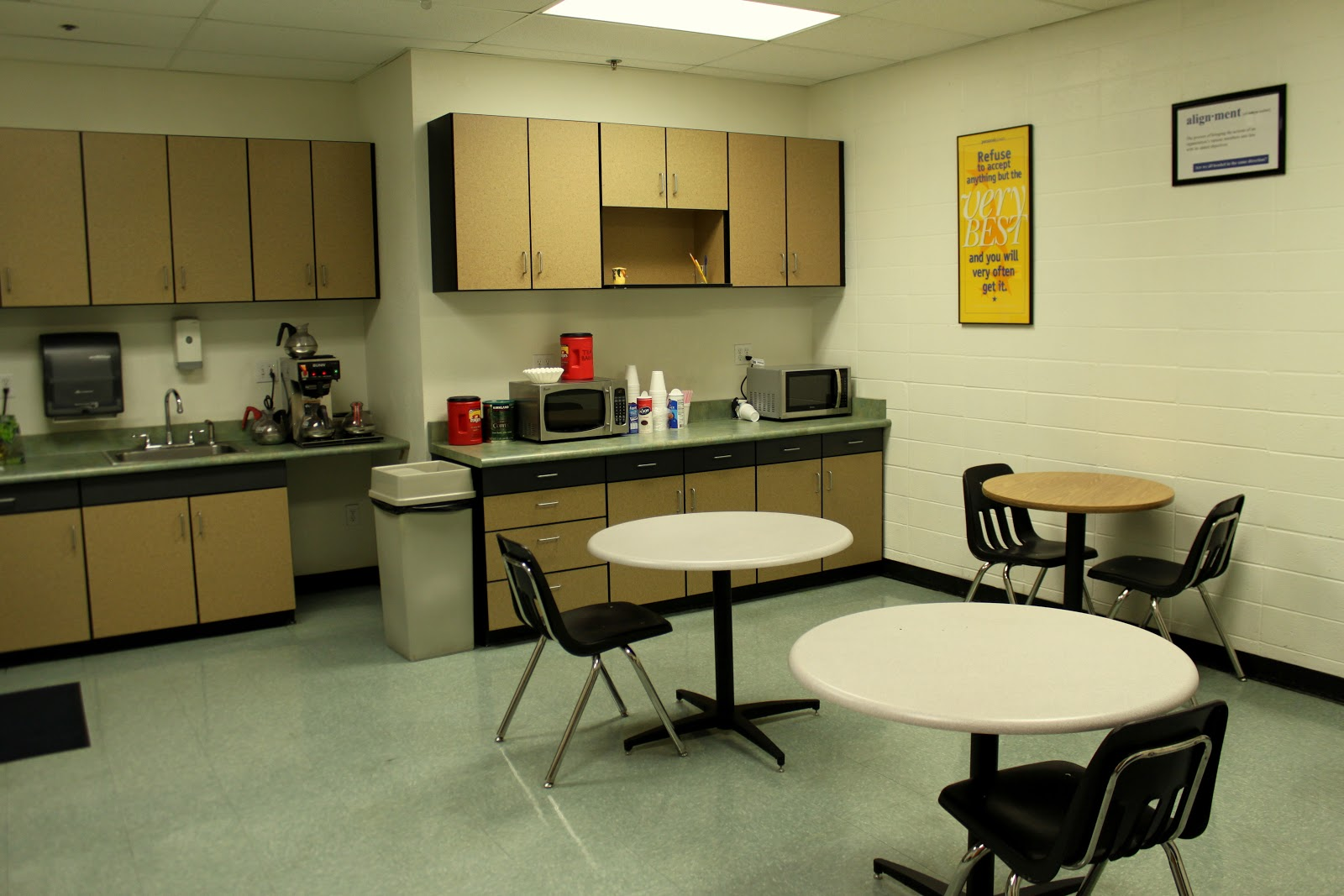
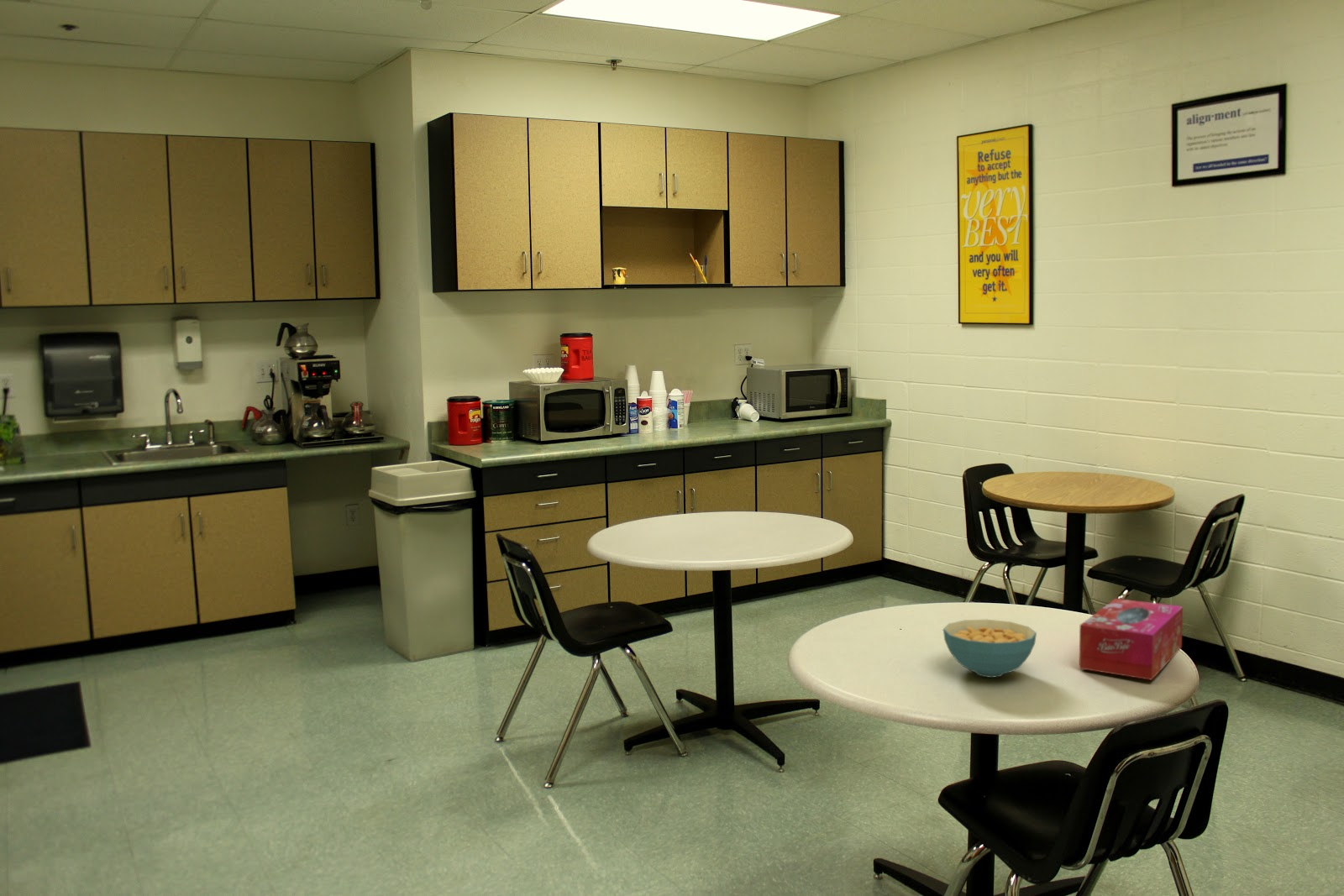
+ tissue box [1079,598,1184,681]
+ cereal bowl [942,619,1037,679]
